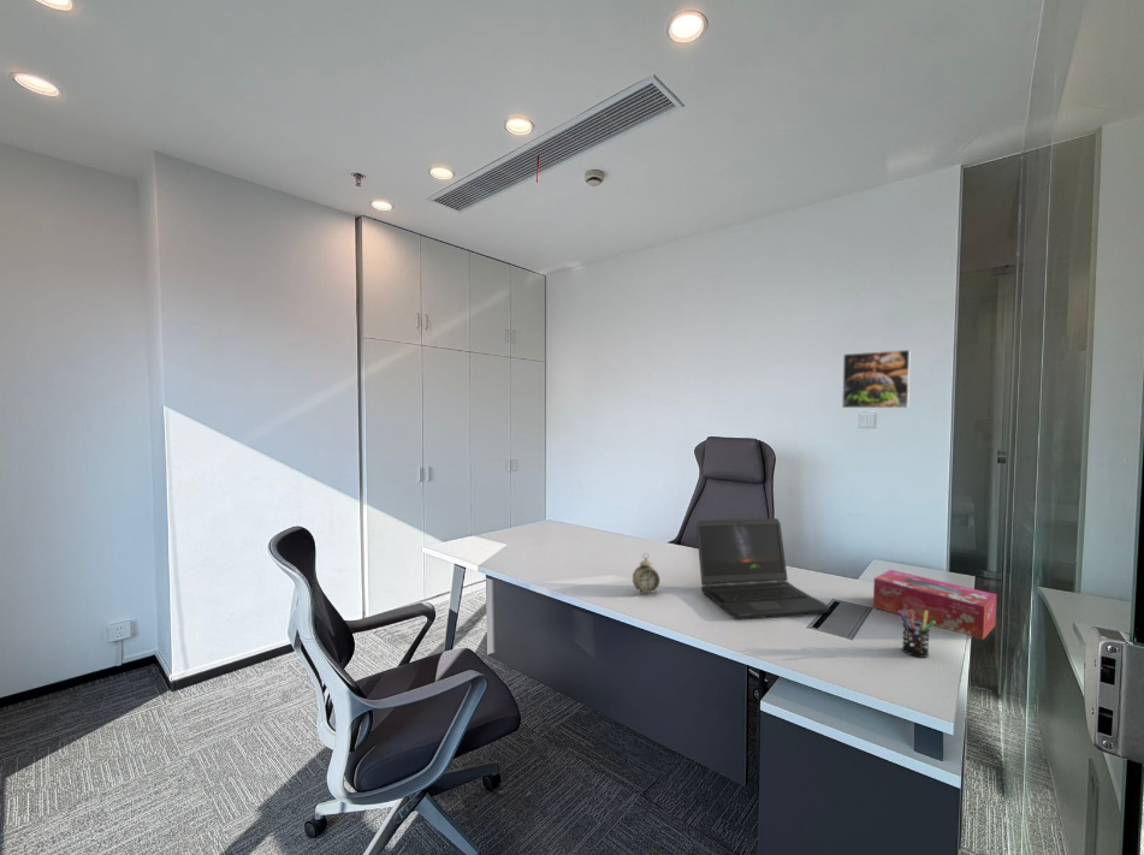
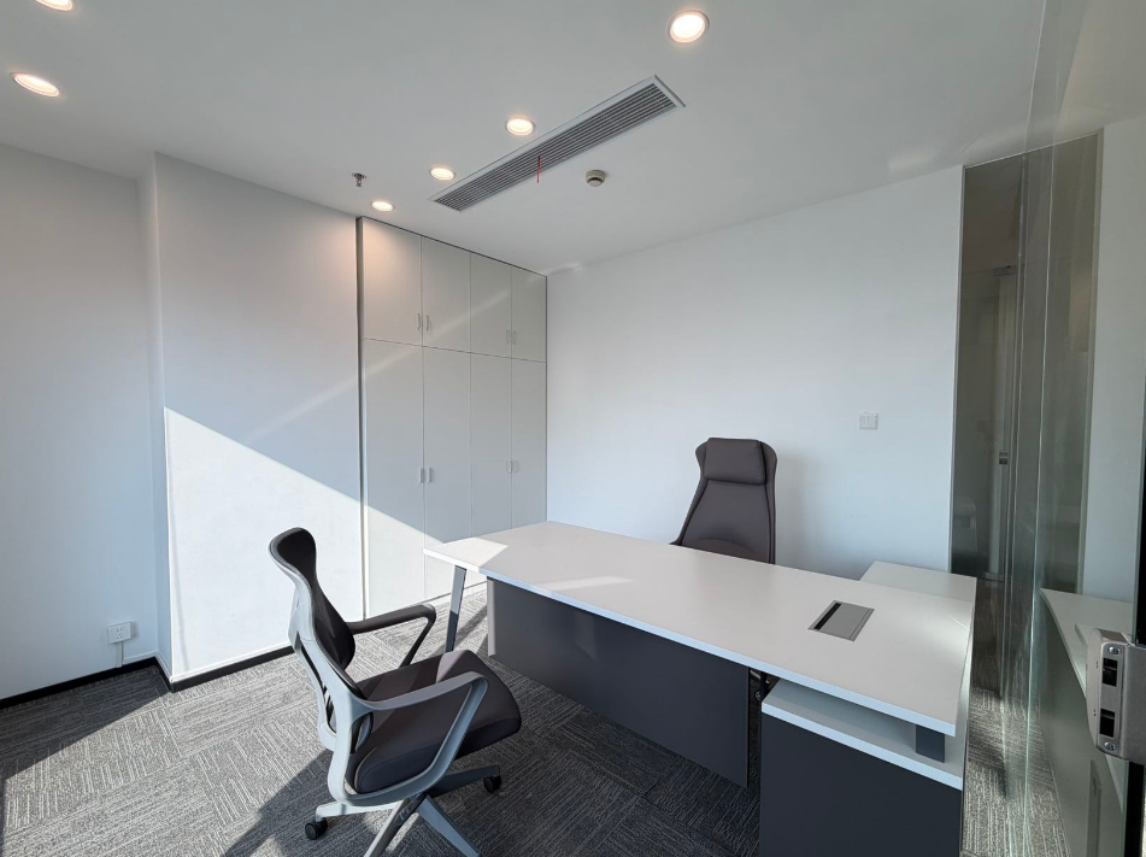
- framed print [841,349,912,409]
- laptop computer [695,517,830,621]
- pen holder [897,610,936,659]
- tissue box [872,569,997,641]
- alarm clock [632,552,662,596]
